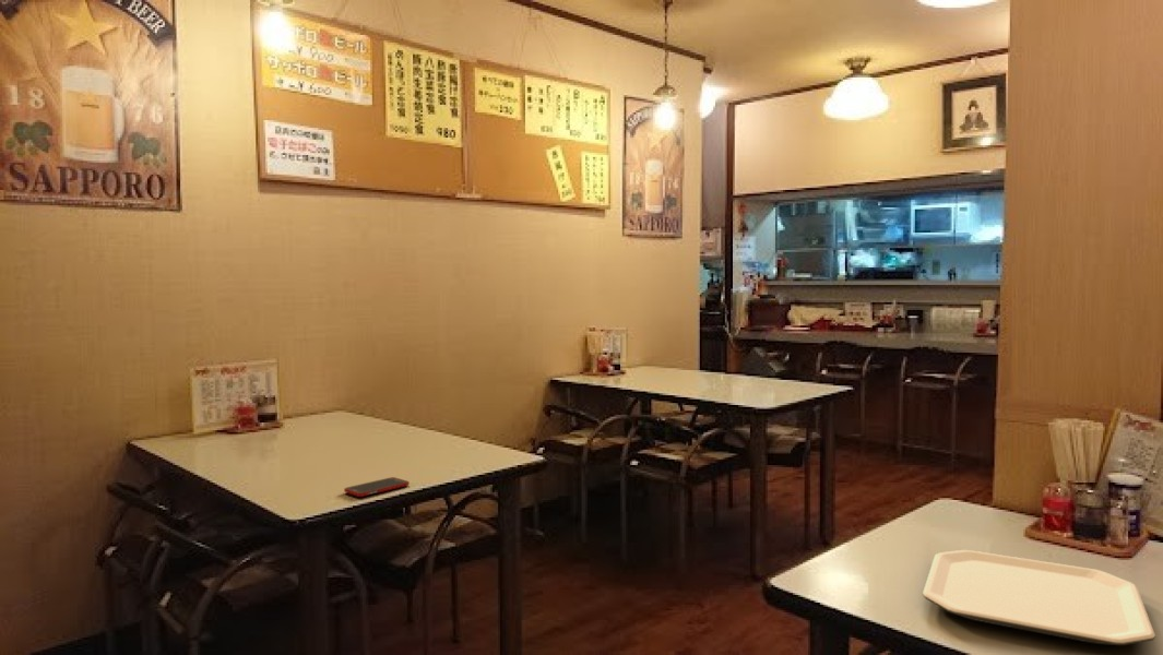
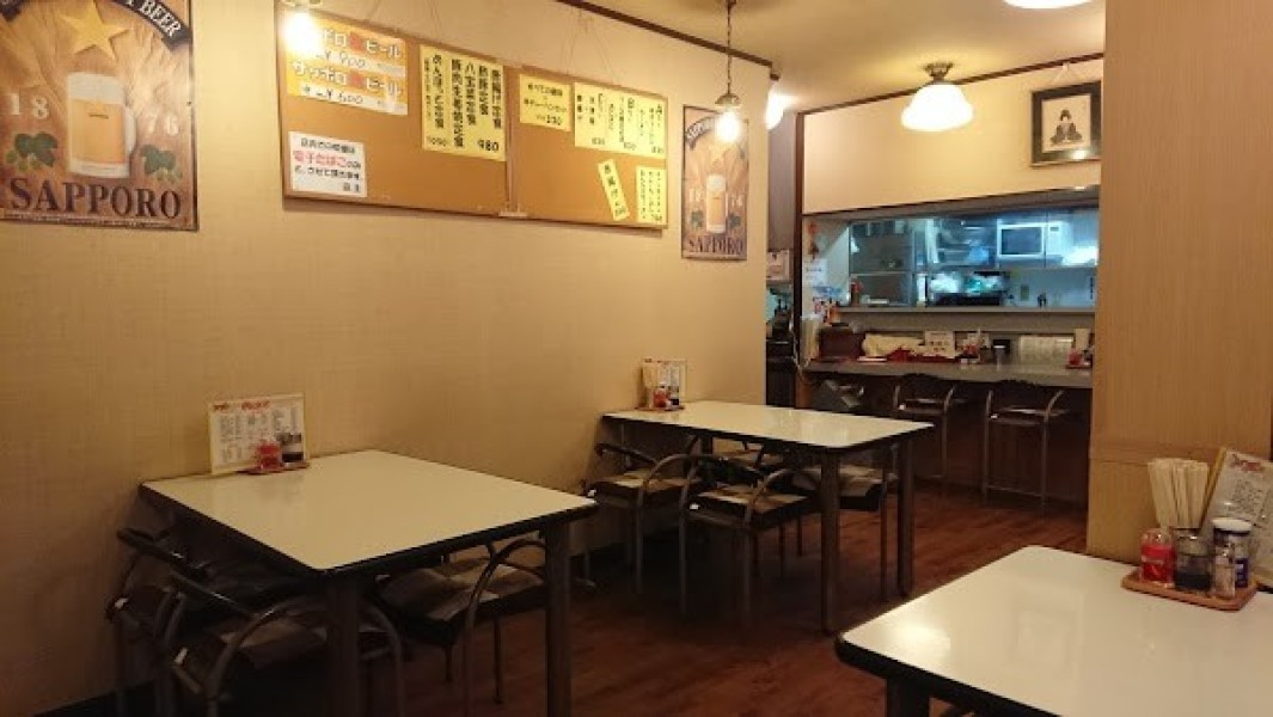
- plate [922,549,1156,646]
- cell phone [343,476,411,498]
